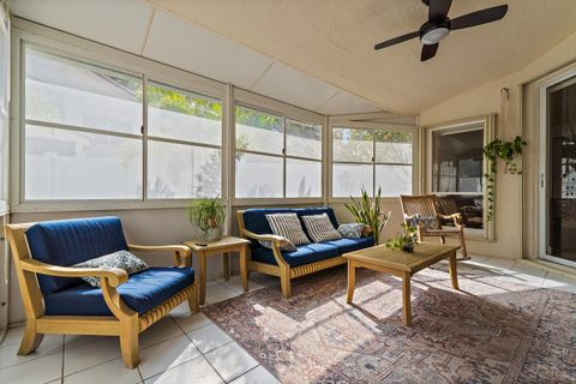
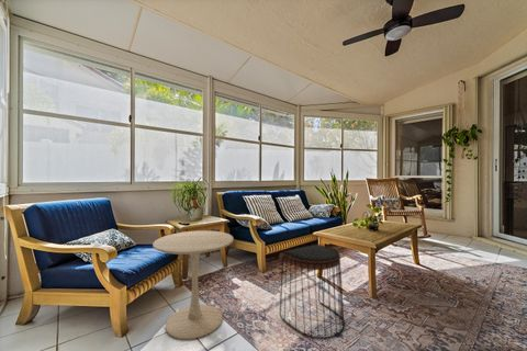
+ stool [278,244,346,340]
+ side table [152,229,235,340]
